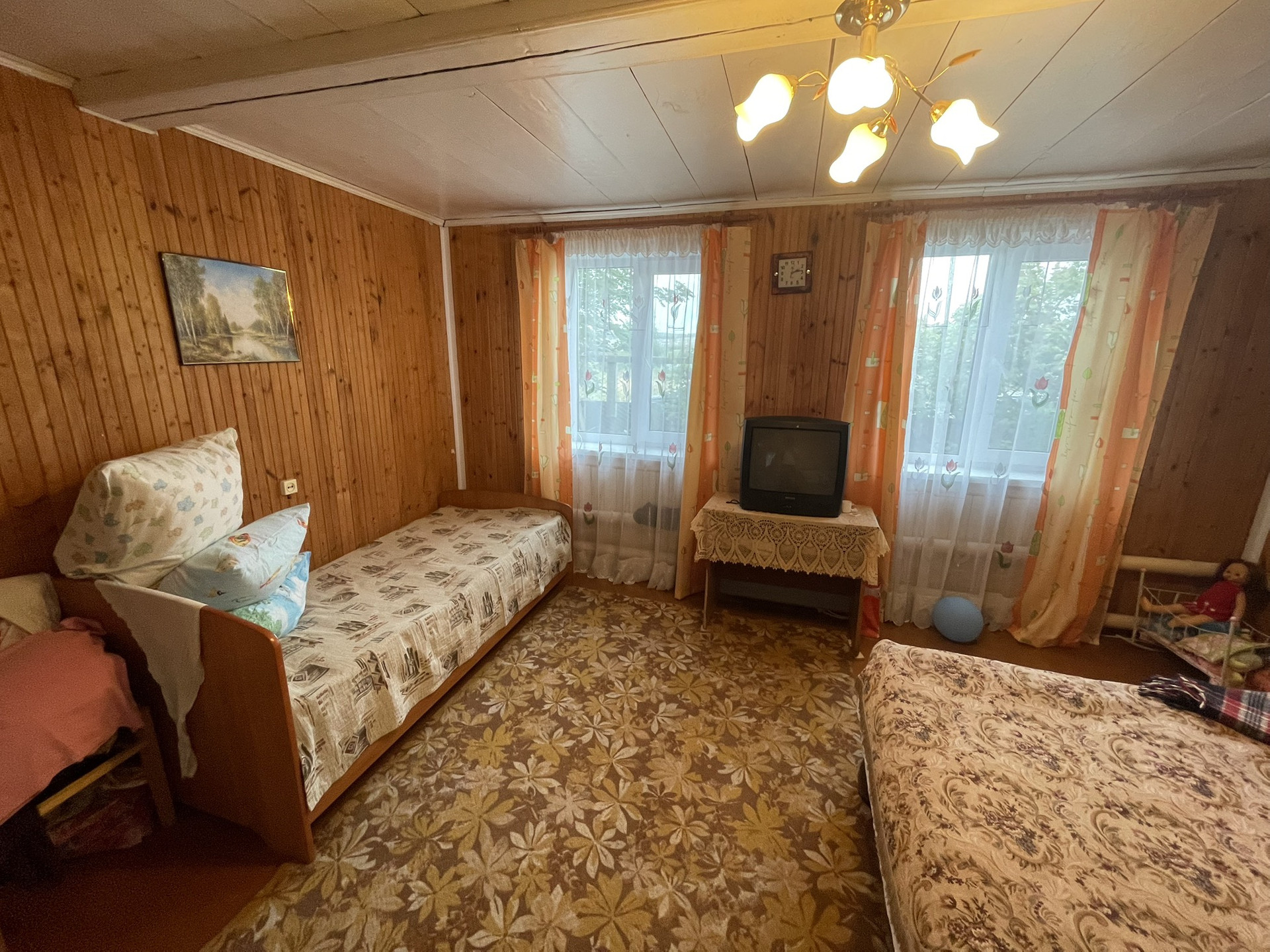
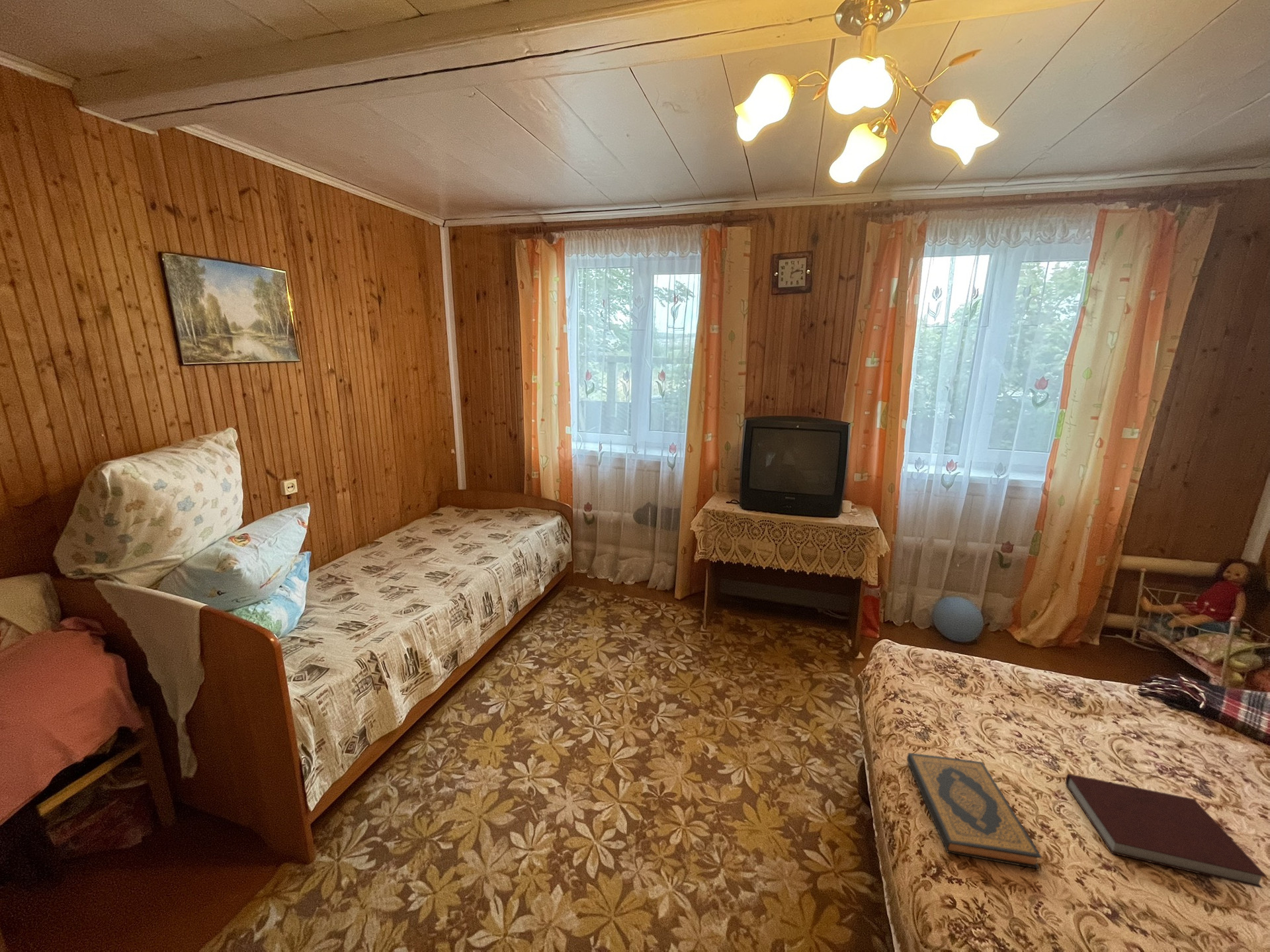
+ hardback book [906,752,1042,869]
+ notebook [1064,773,1268,889]
